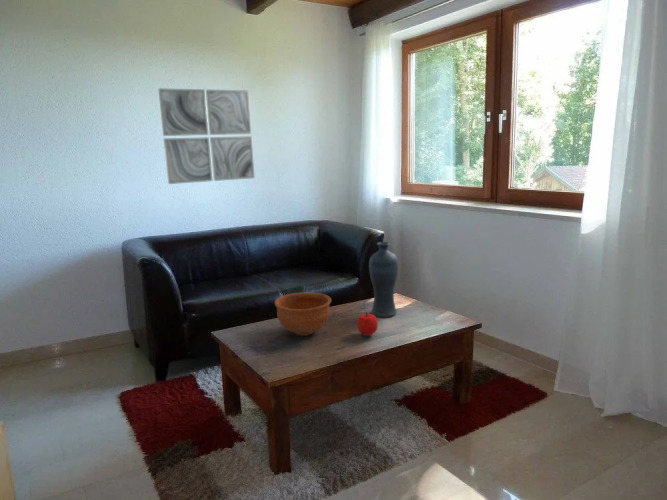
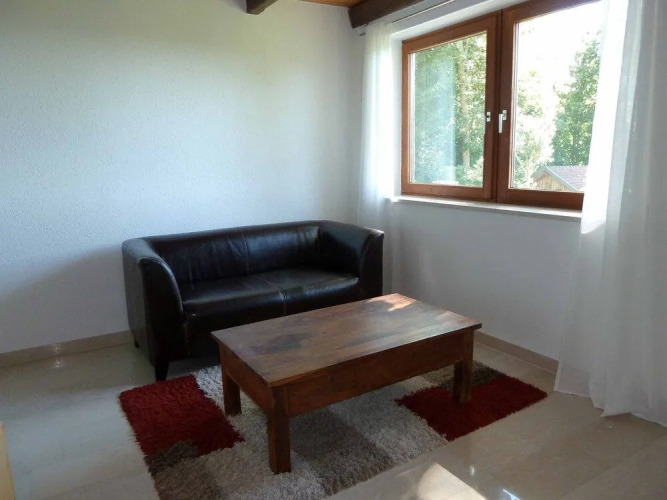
- fruit [356,312,379,337]
- vase [368,241,399,318]
- bowl [273,291,332,336]
- wall art [157,87,256,185]
